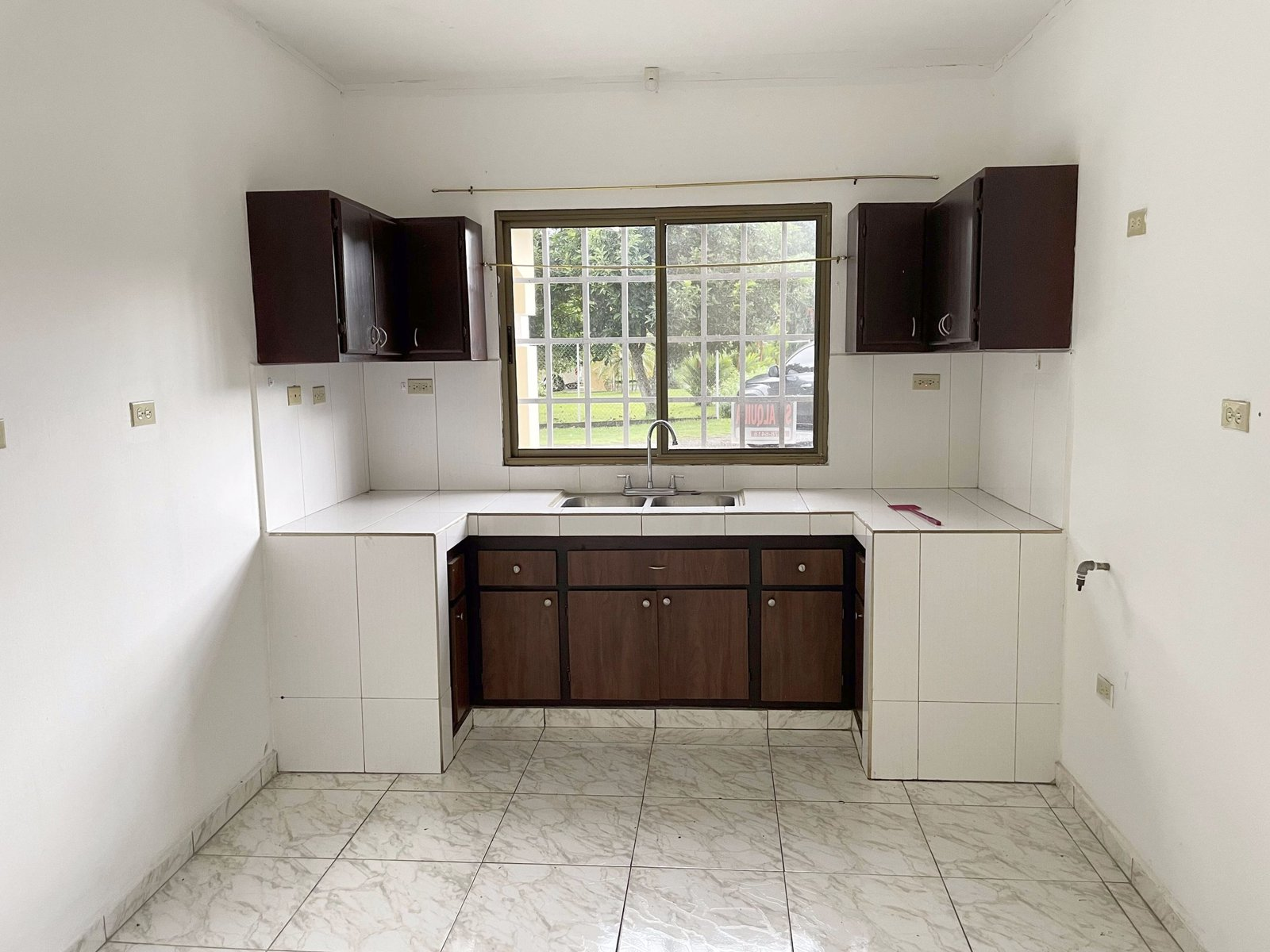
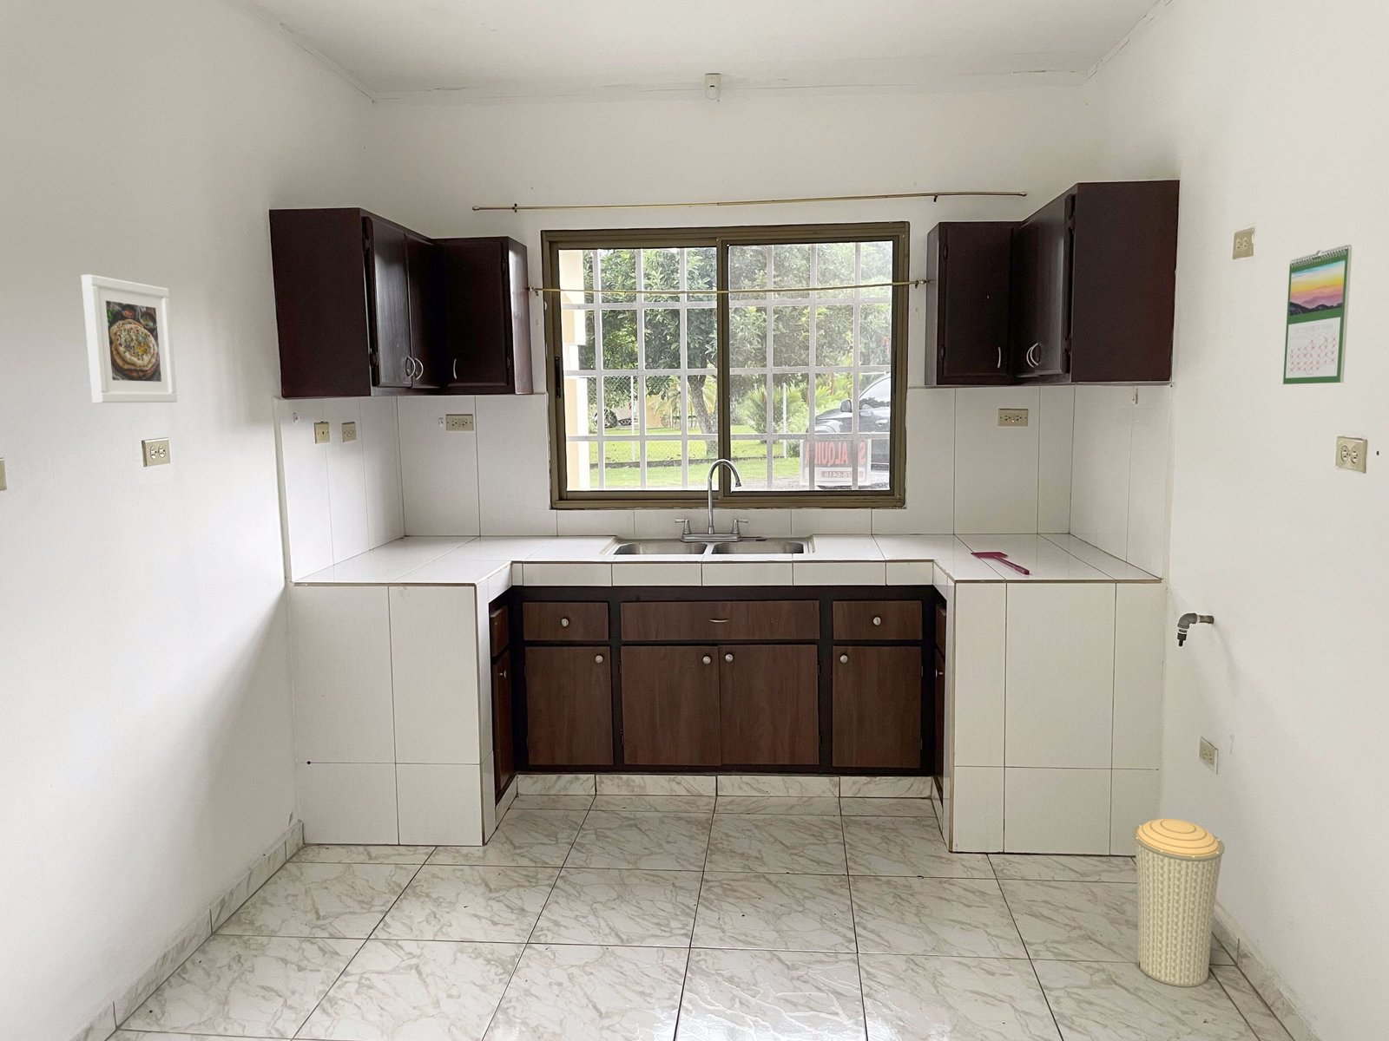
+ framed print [81,274,178,403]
+ calendar [1282,244,1353,385]
+ trash can [1132,818,1226,989]
